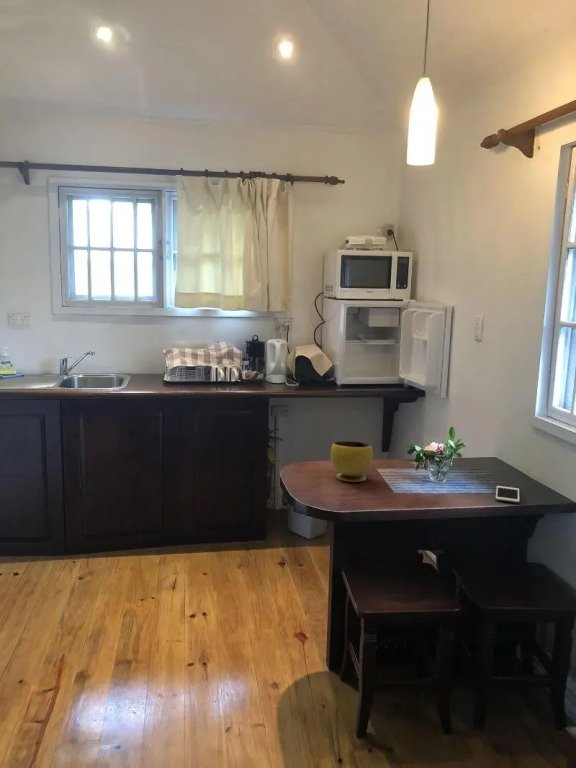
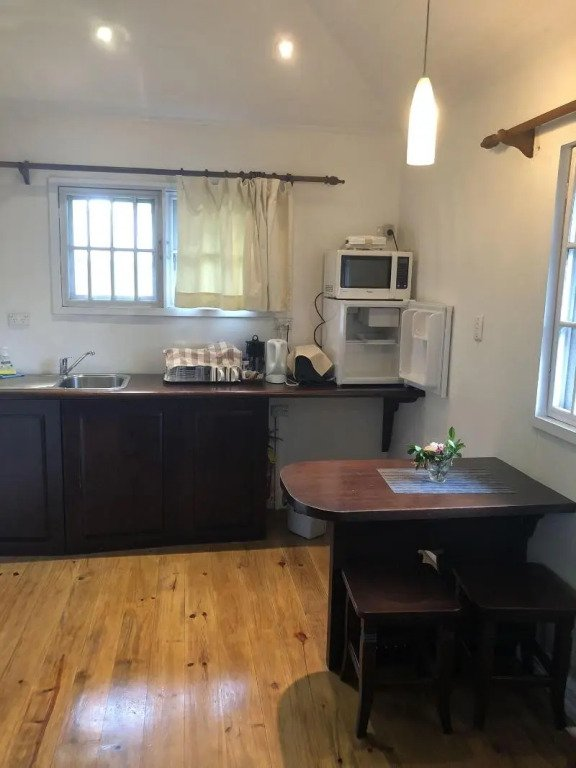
- bowl [330,440,374,483]
- cell phone [495,485,520,503]
